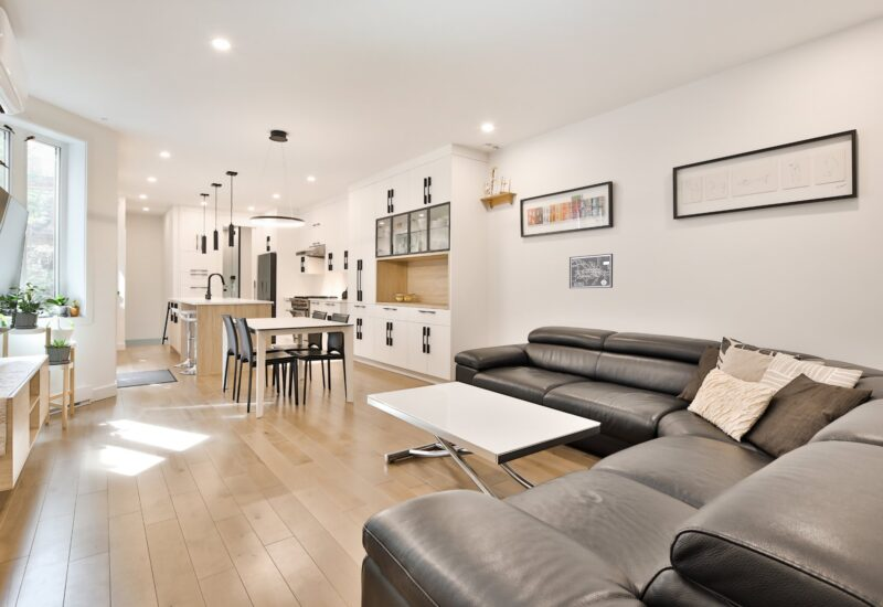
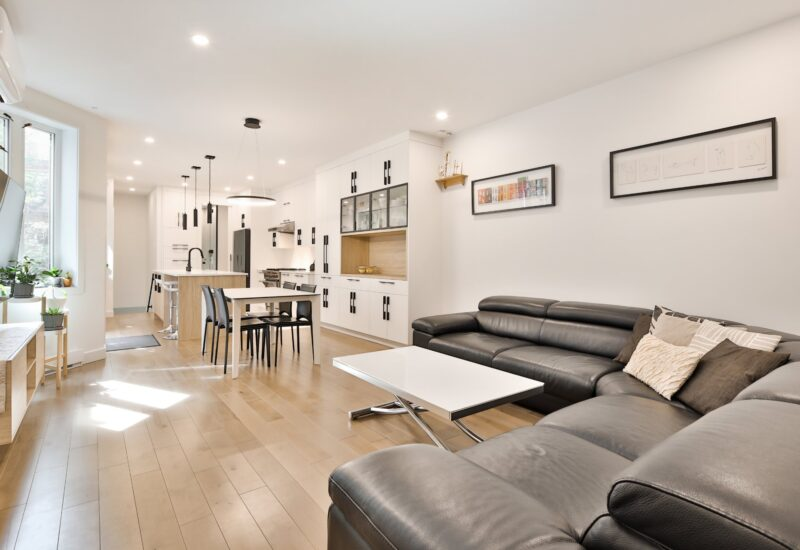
- wall art [568,253,614,289]
